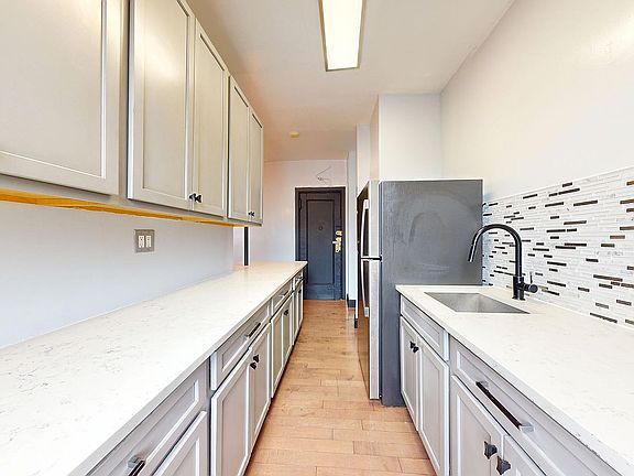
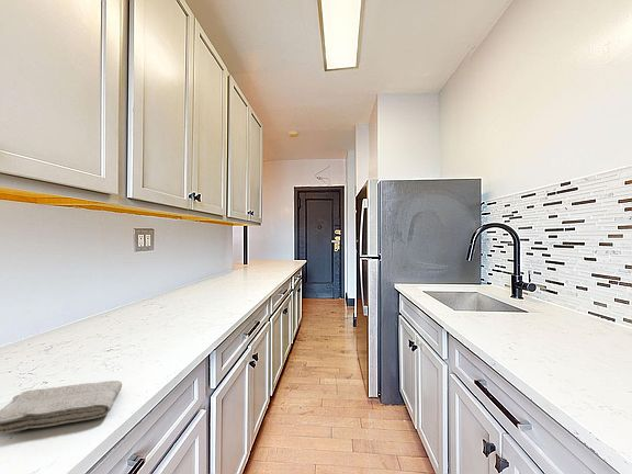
+ washcloth [0,380,123,435]
